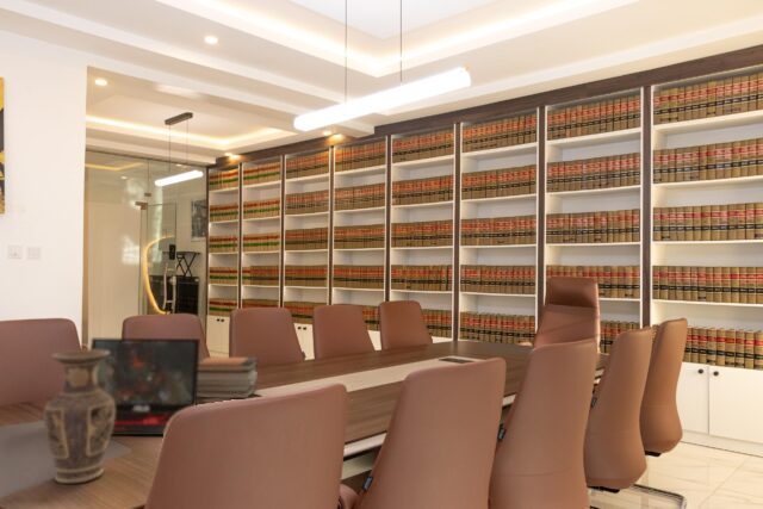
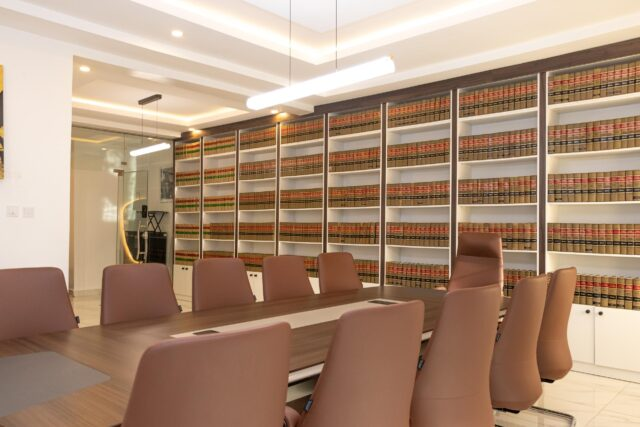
- laptop [89,337,201,436]
- vase [43,348,114,485]
- book stack [197,356,260,399]
